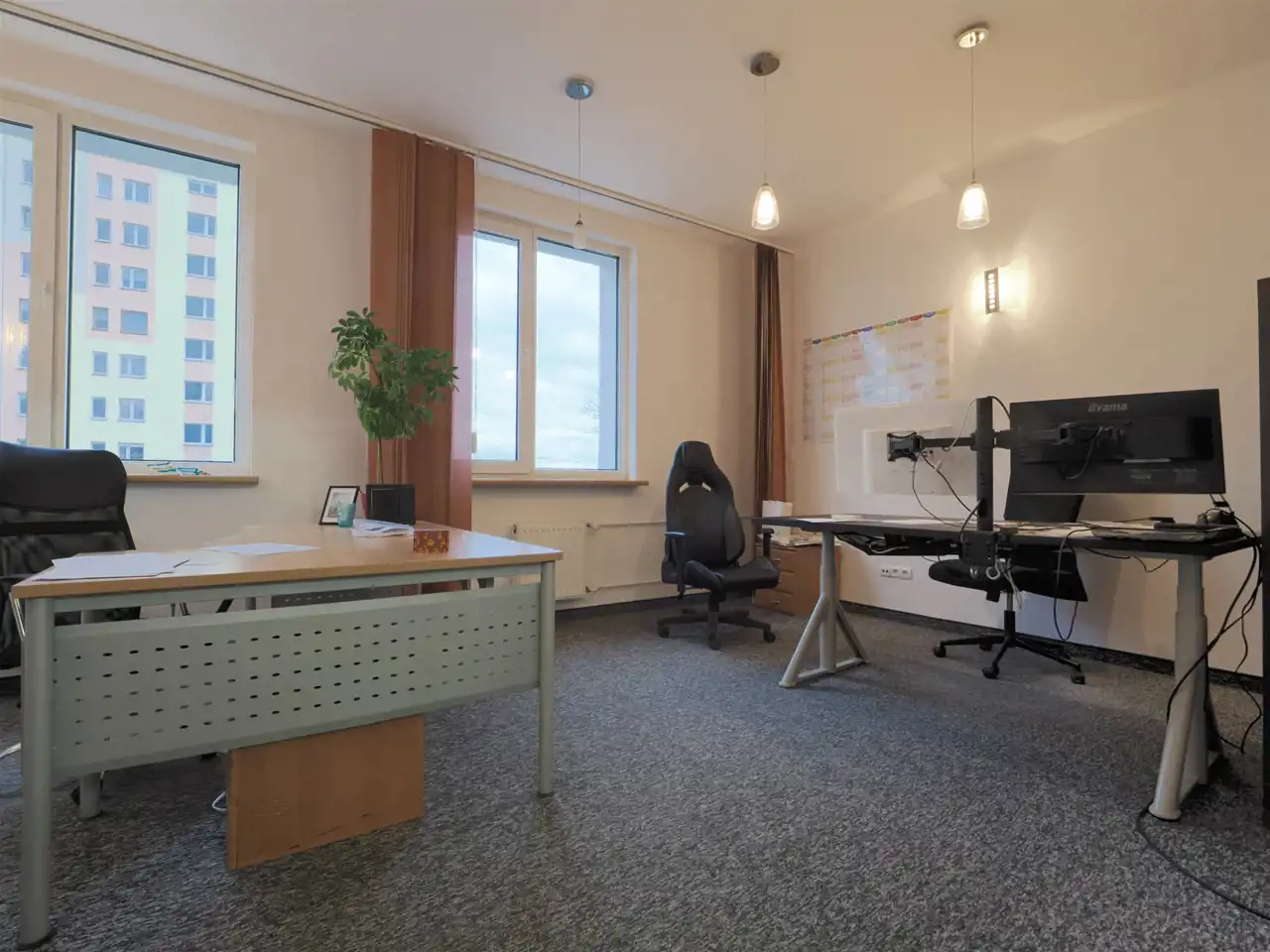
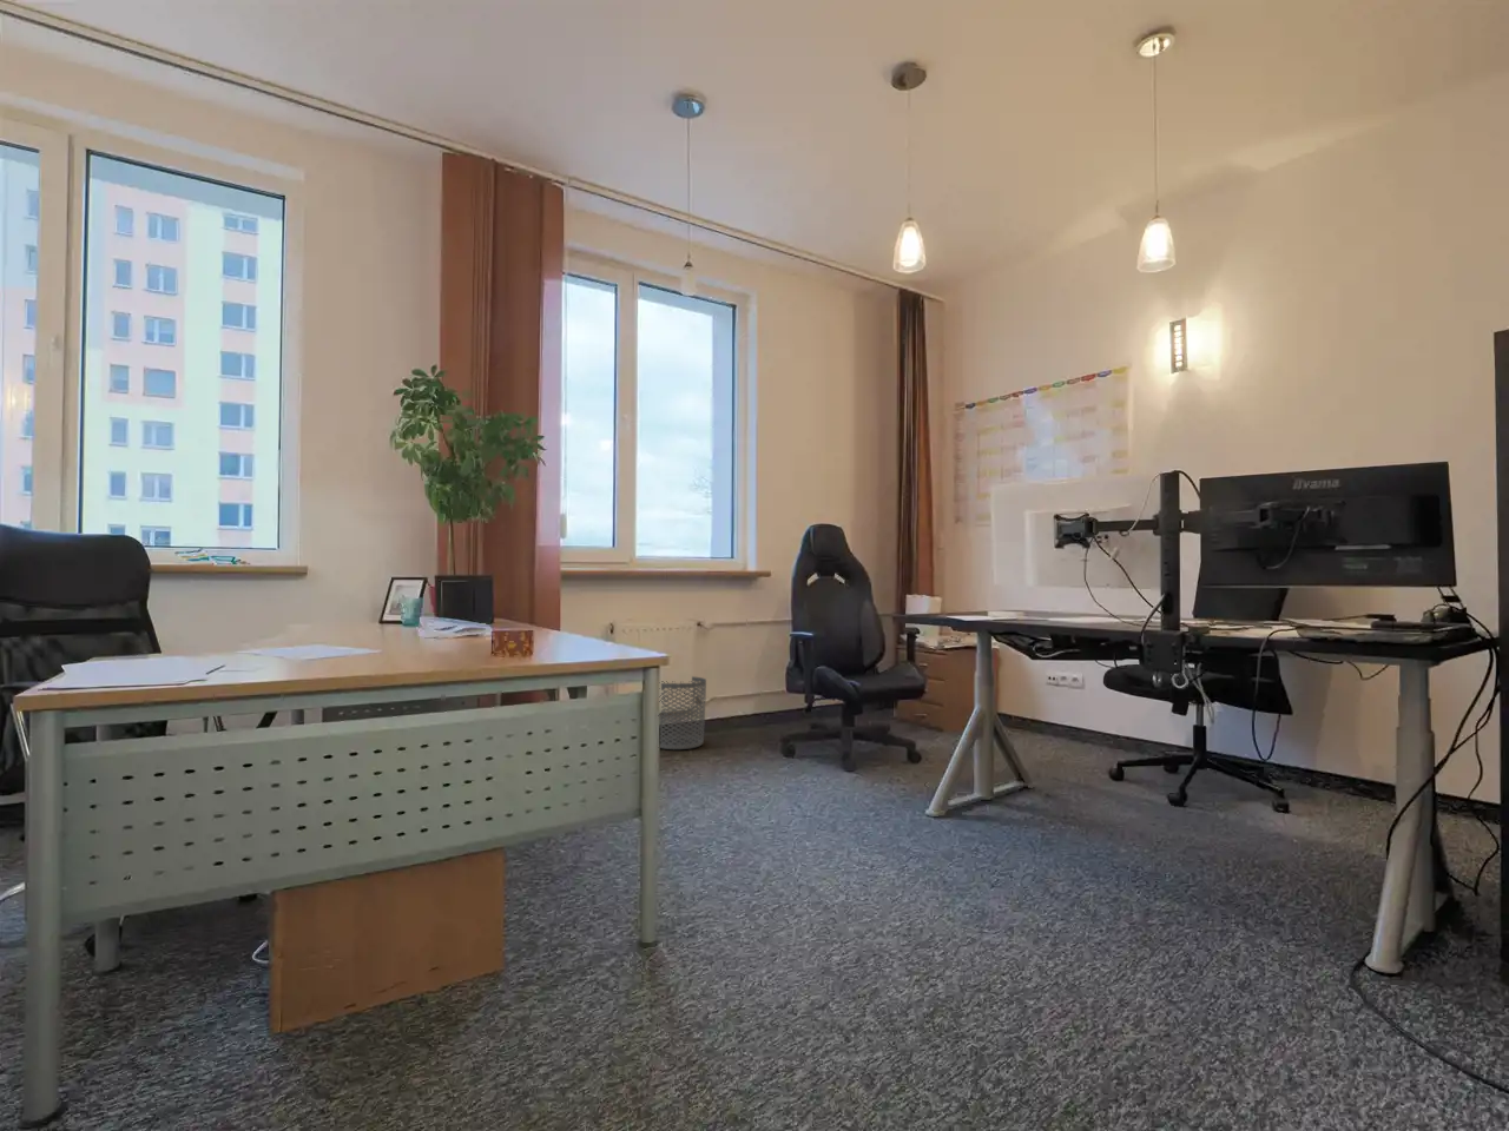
+ waste bin [659,675,707,751]
